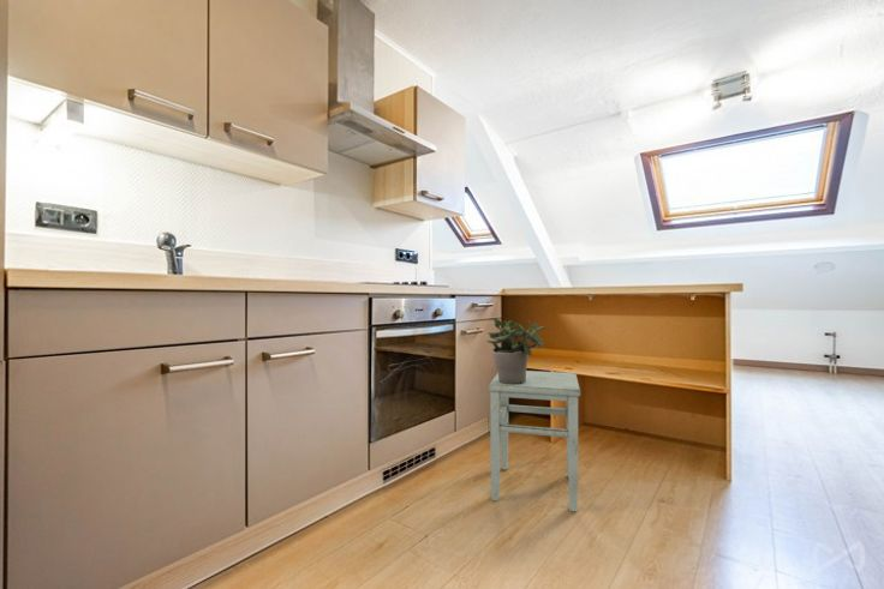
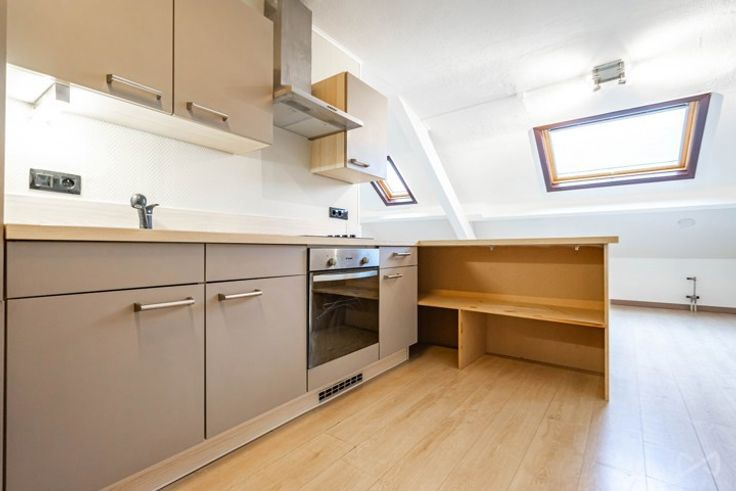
- potted plant [485,318,546,384]
- stool [488,369,581,513]
